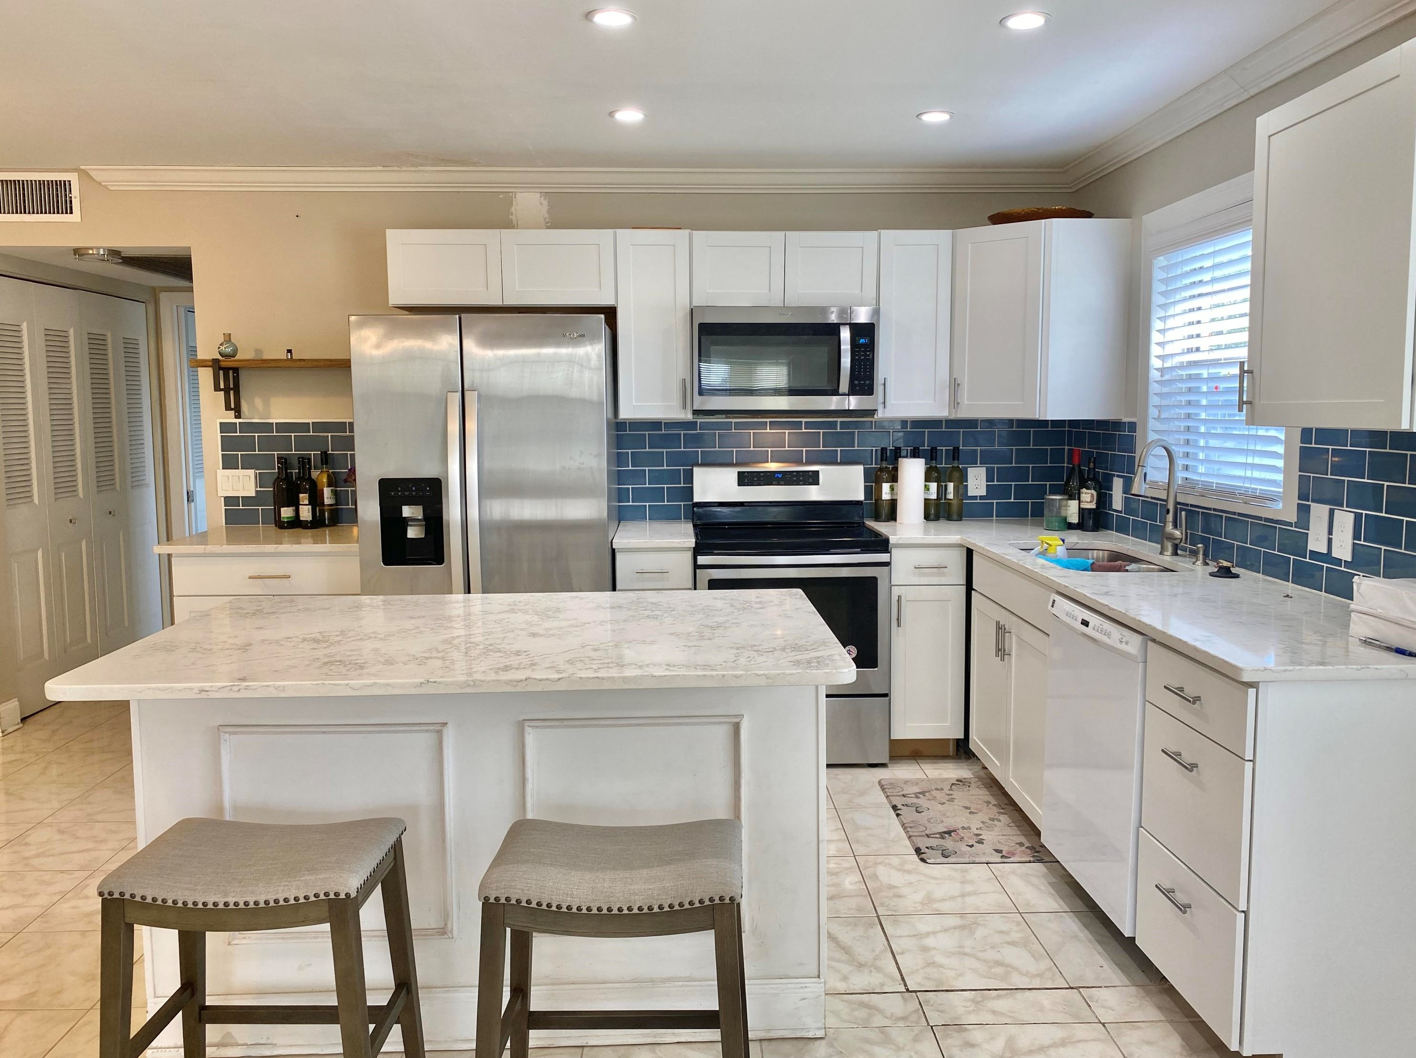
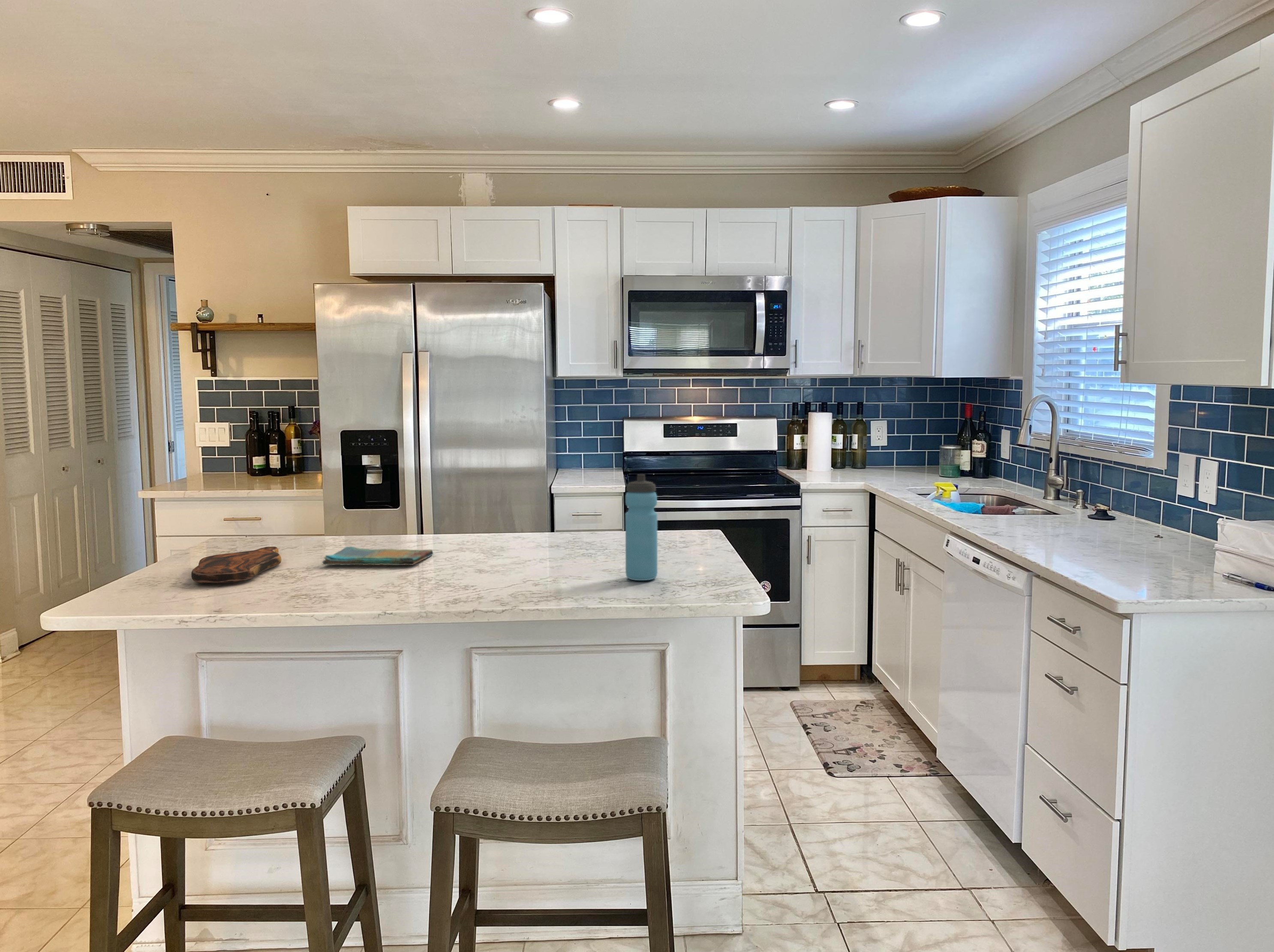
+ dish towel [322,546,434,566]
+ cutting board [191,546,282,584]
+ water bottle [625,474,658,581]
